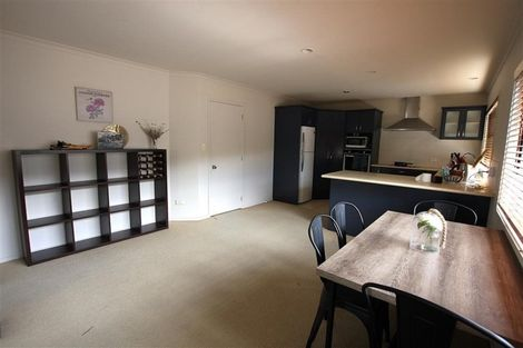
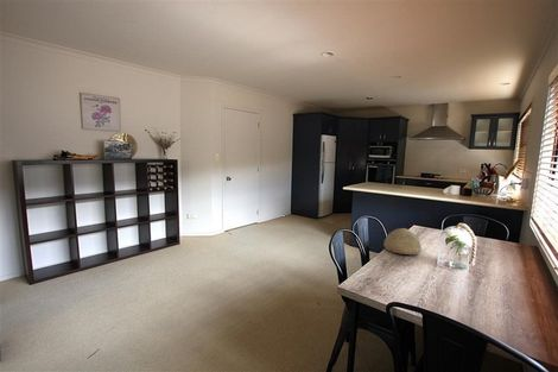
+ bowl [382,227,423,256]
